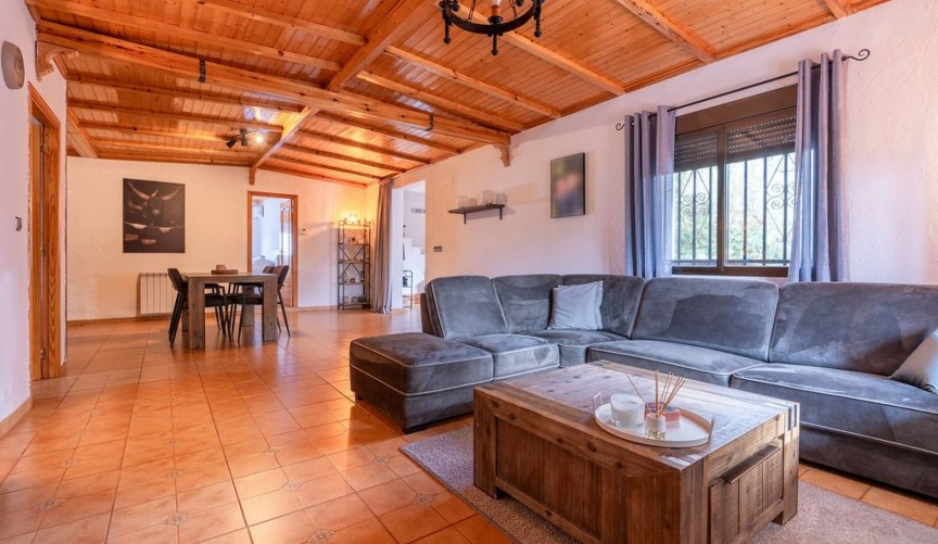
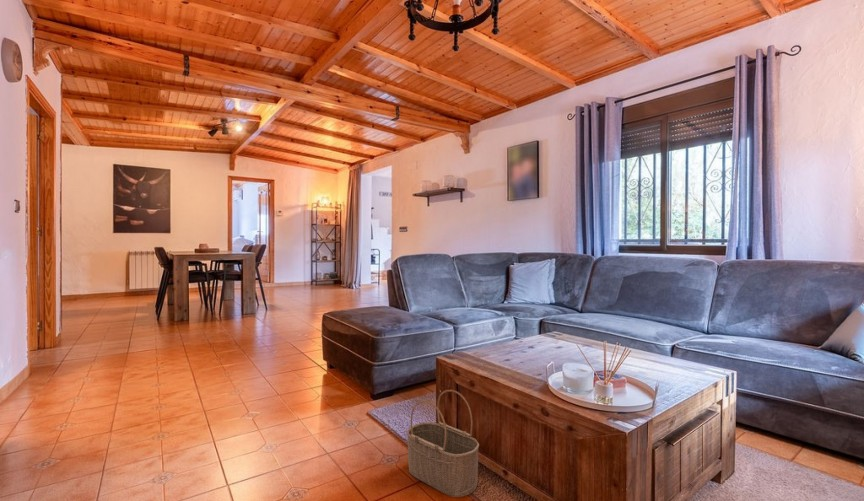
+ wicker basket [406,389,480,498]
